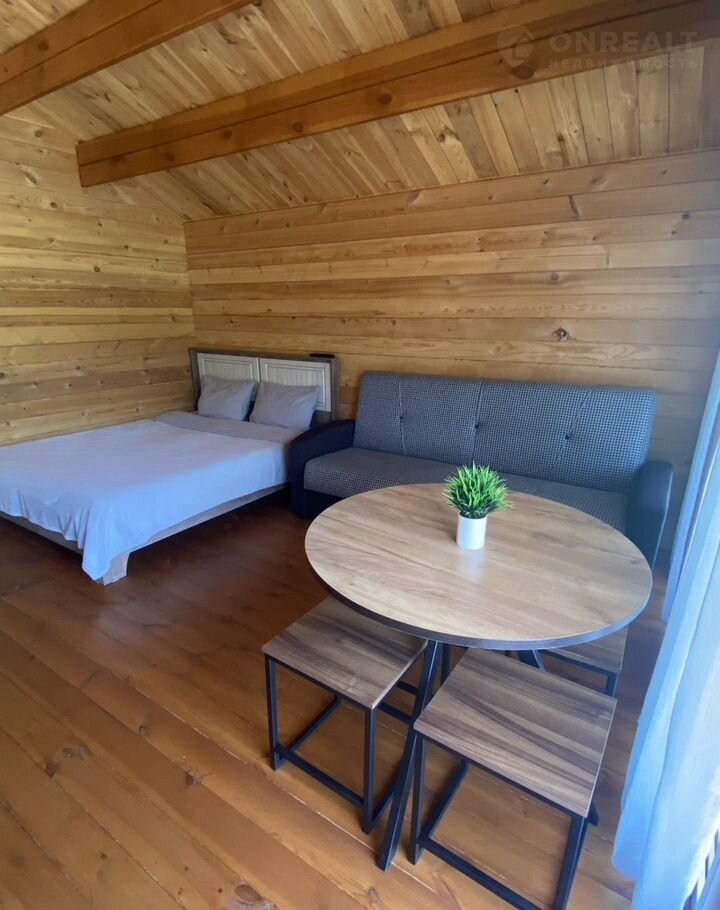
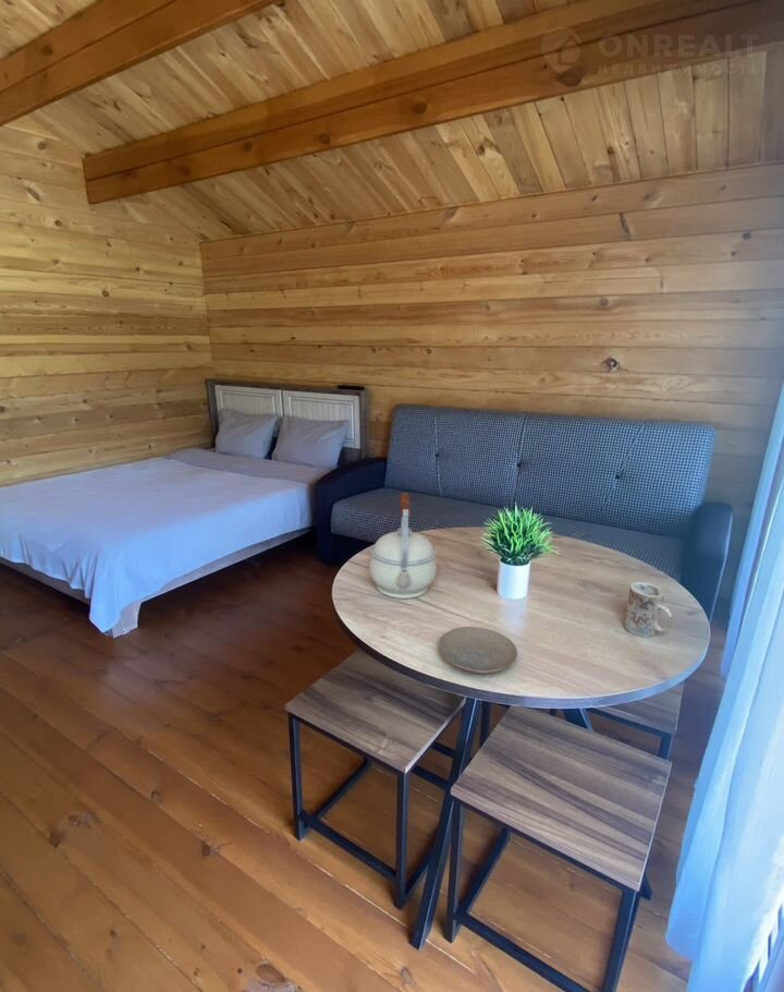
+ mug [623,581,674,638]
+ kettle [368,493,438,600]
+ plate [437,626,518,675]
